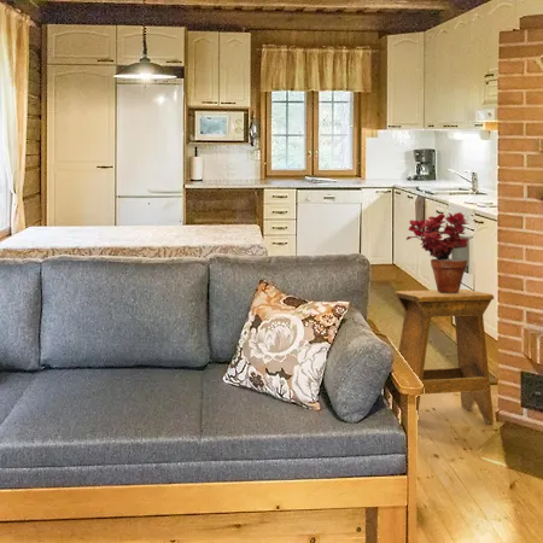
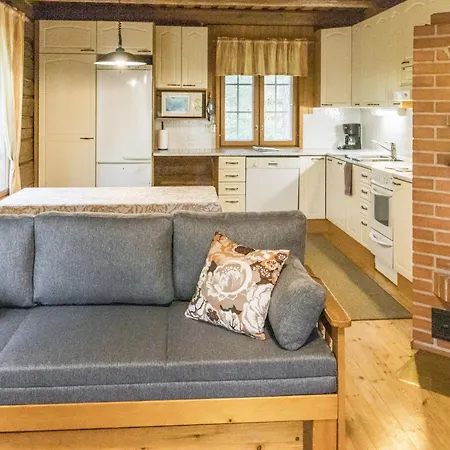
- stool [393,288,495,425]
- potted plant [405,211,469,293]
